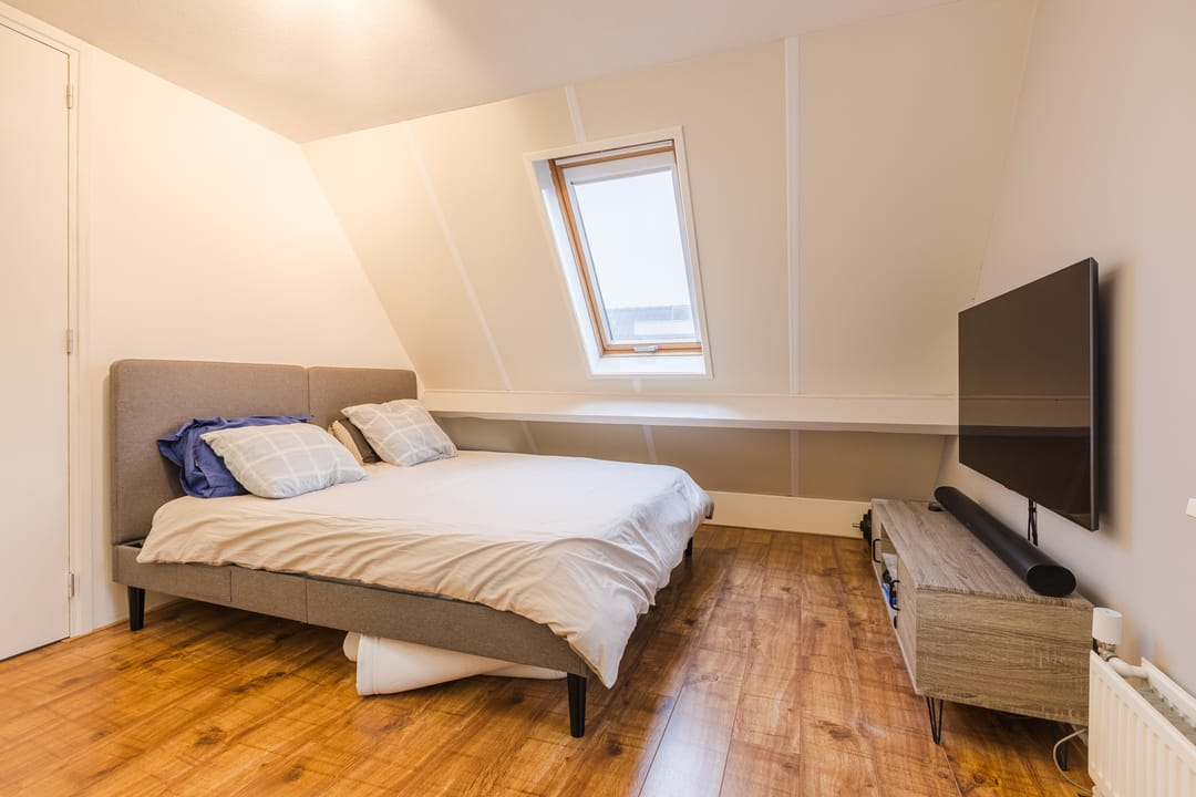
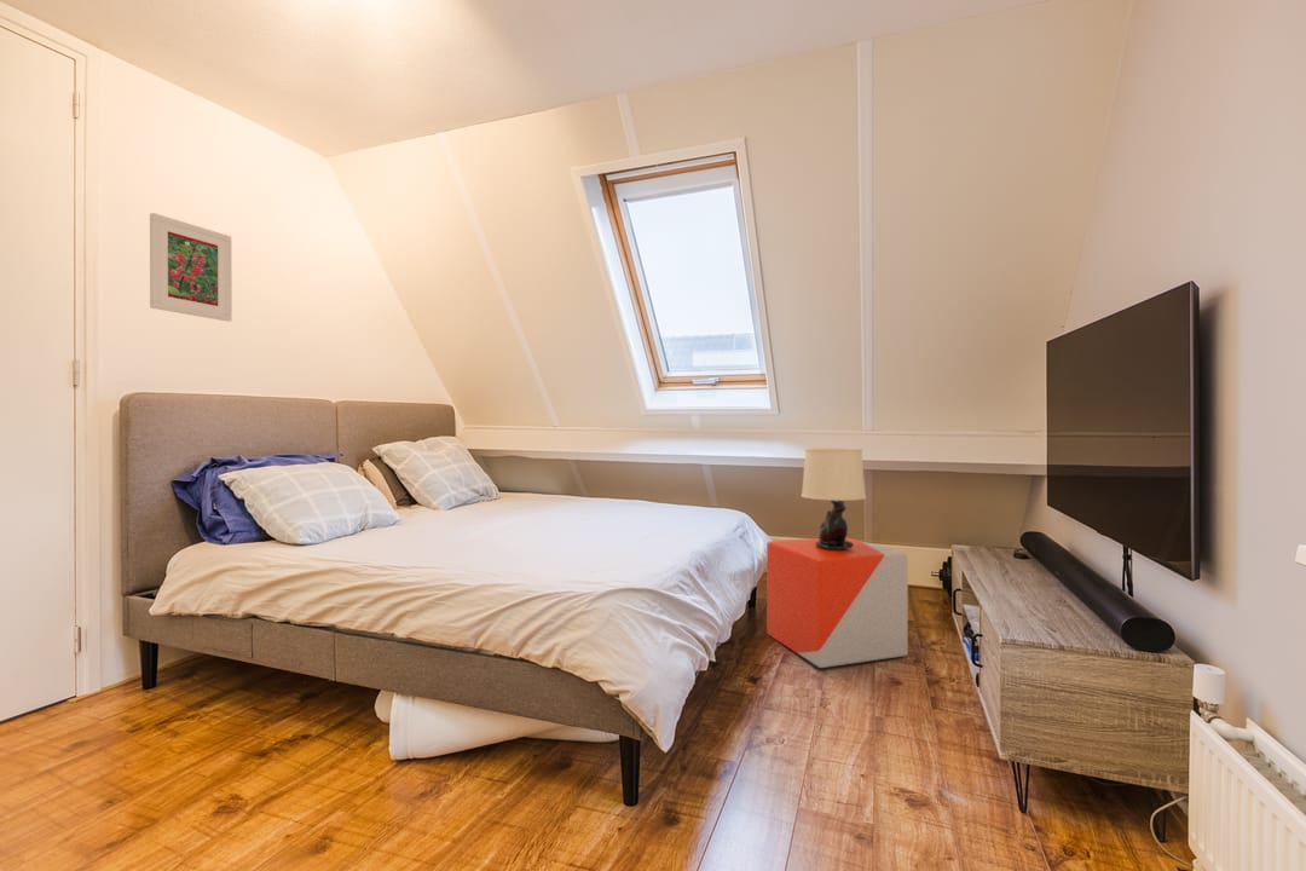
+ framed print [149,212,233,323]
+ stool [765,536,909,669]
+ table lamp [801,446,867,550]
